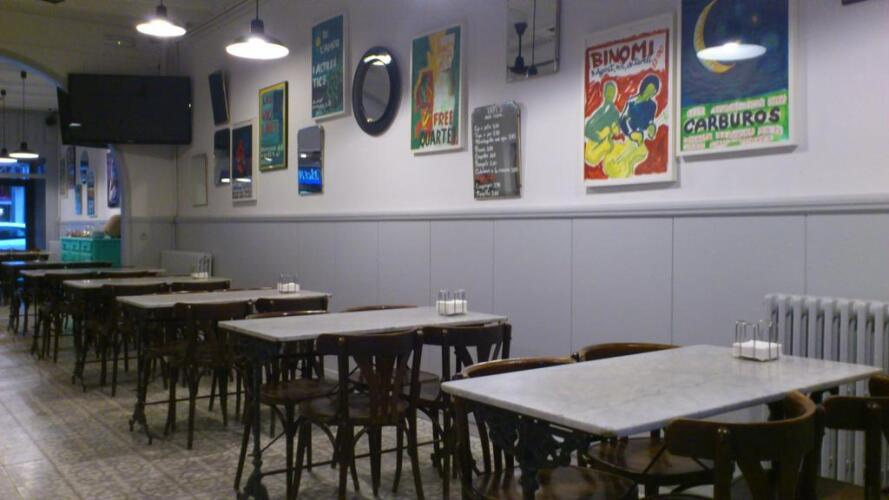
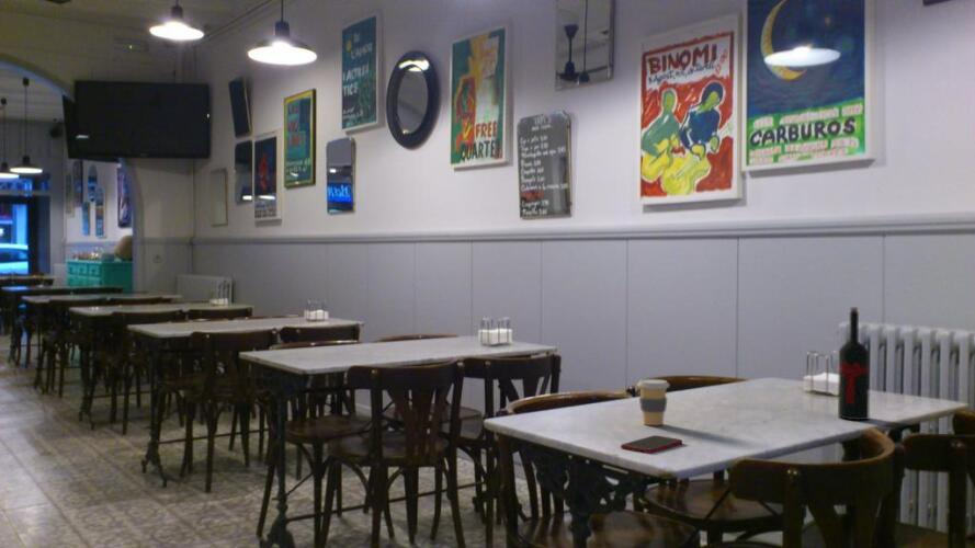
+ cell phone [620,434,683,455]
+ wine bottle [837,306,870,421]
+ coffee cup [636,378,670,426]
